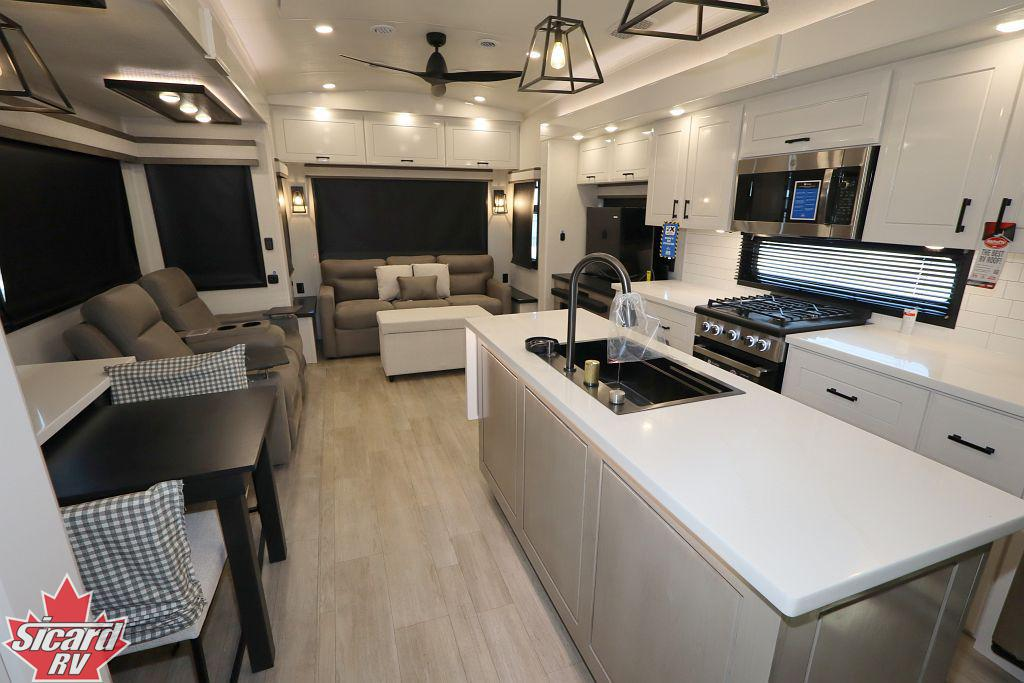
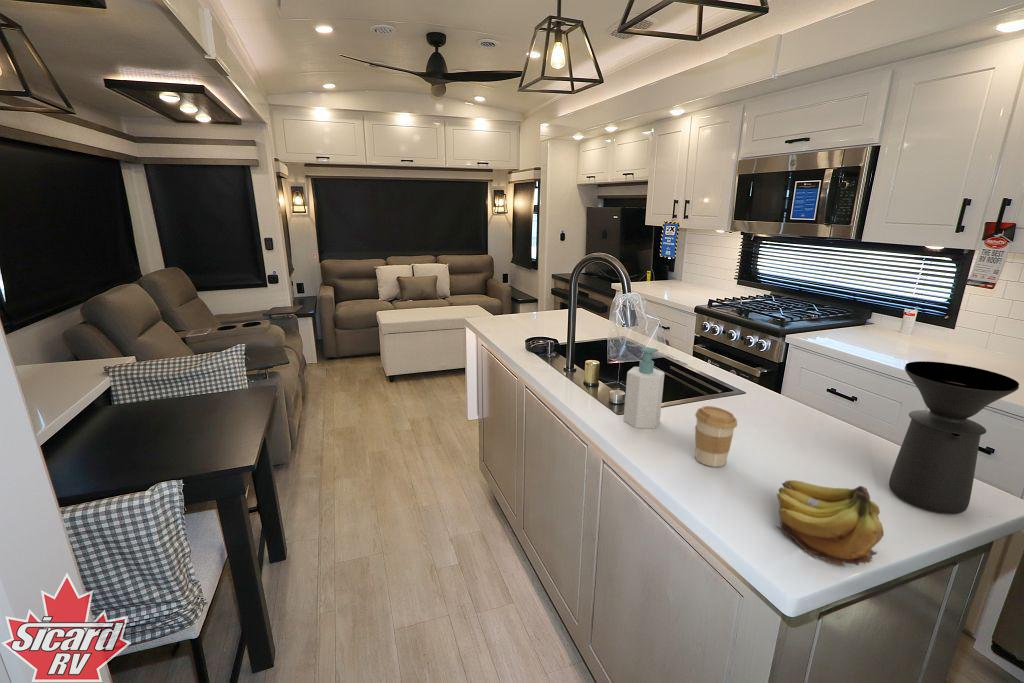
+ soap bottle [623,347,665,429]
+ coffee maker [888,360,1020,515]
+ fruit [775,479,885,568]
+ coffee cup [694,405,738,468]
